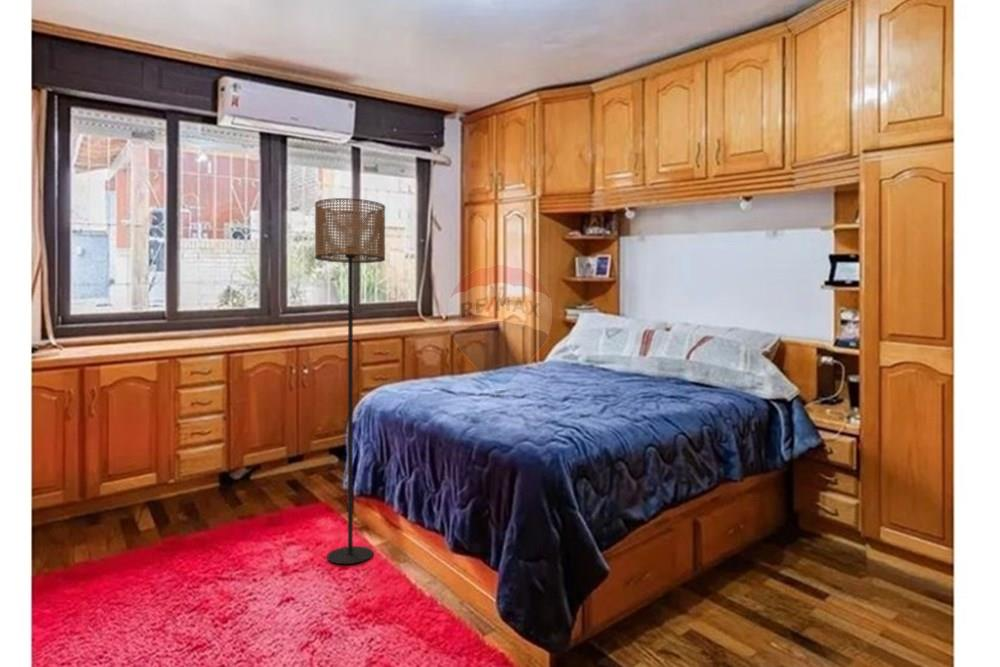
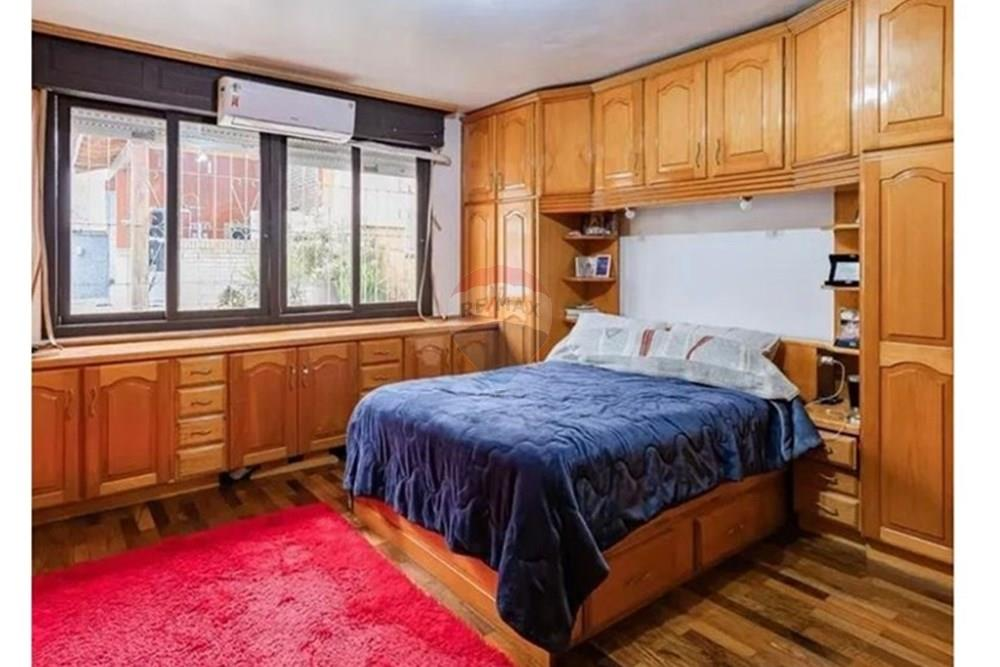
- floor lamp [314,197,386,565]
